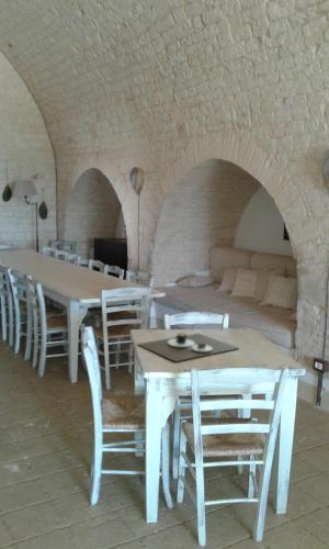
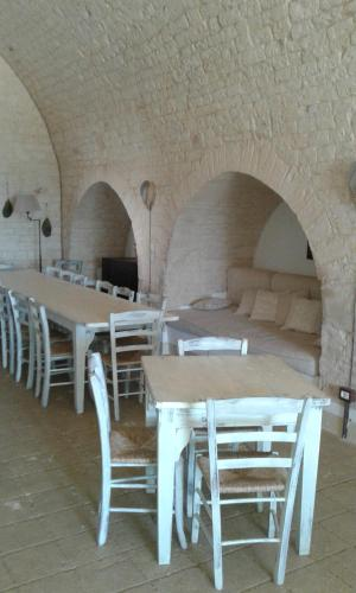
- place mat [136,333,240,363]
